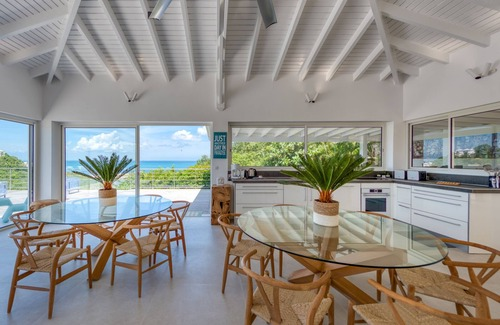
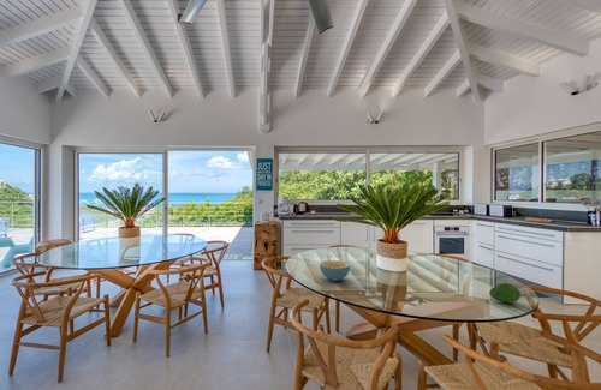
+ cereal bowl [319,259,351,282]
+ fruit [488,282,522,304]
